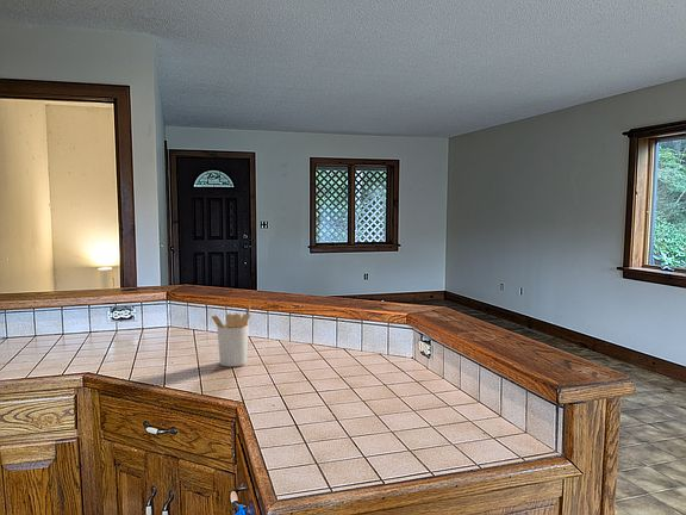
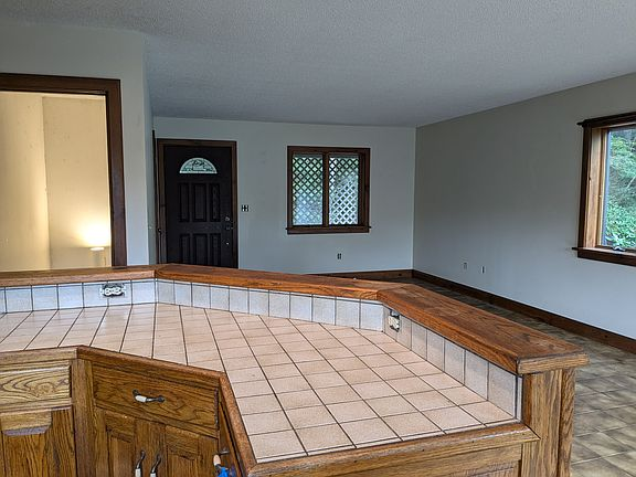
- utensil holder [211,305,251,367]
